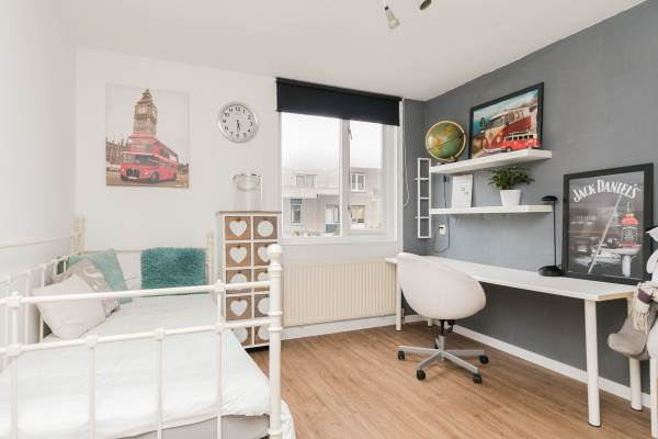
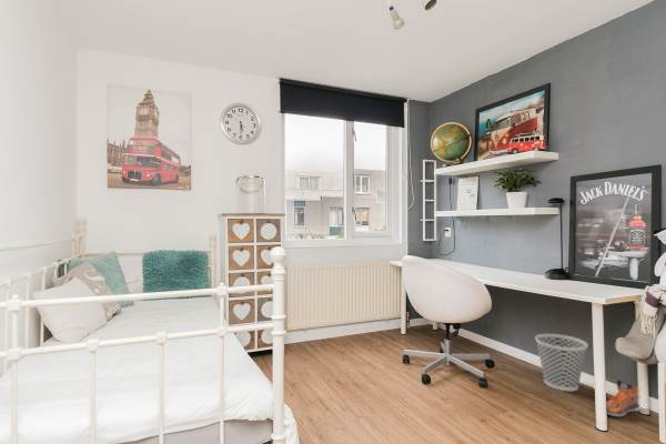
+ wastebasket [534,333,589,392]
+ sneaker [605,379,642,417]
